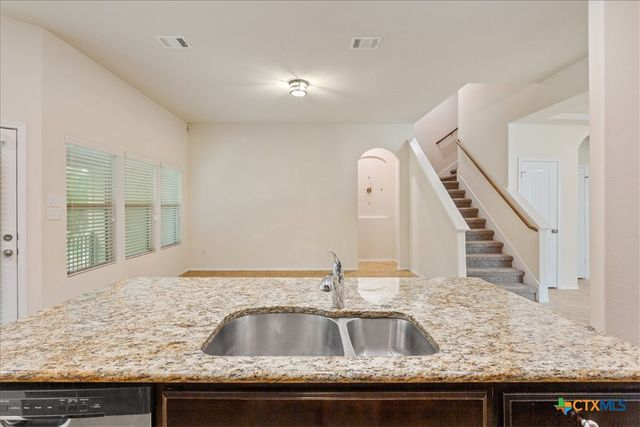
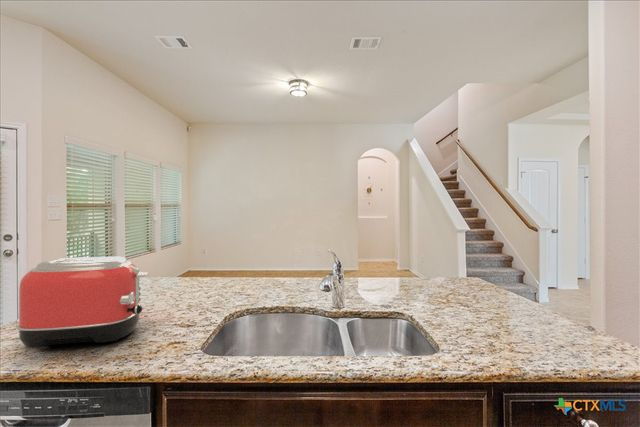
+ toaster [15,256,150,349]
